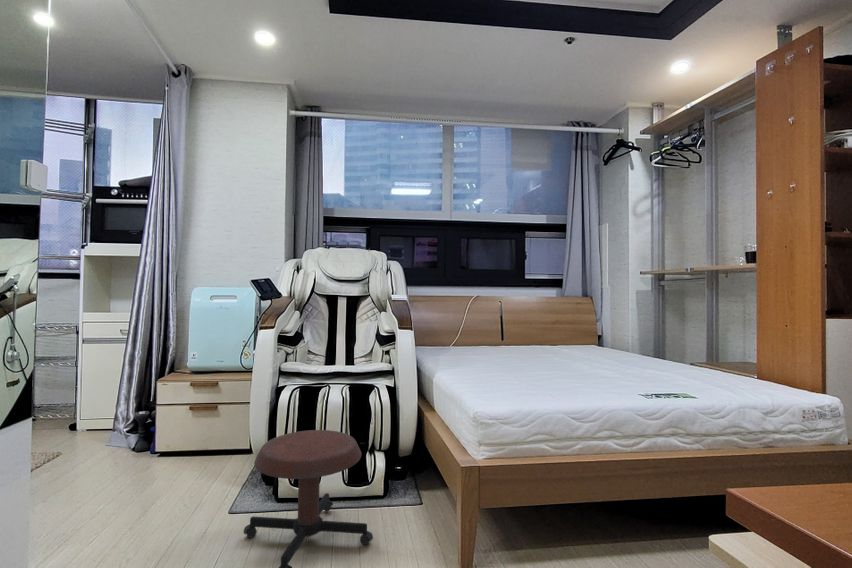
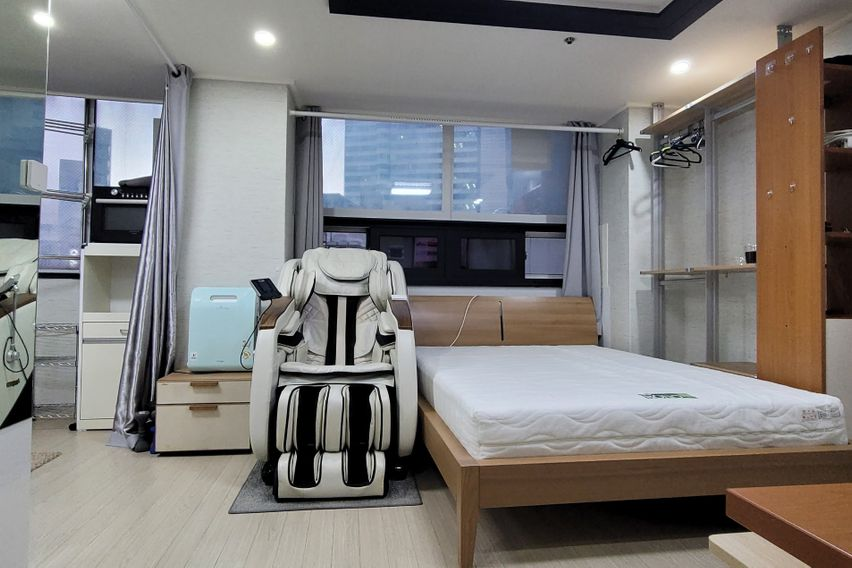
- stool [243,429,374,568]
